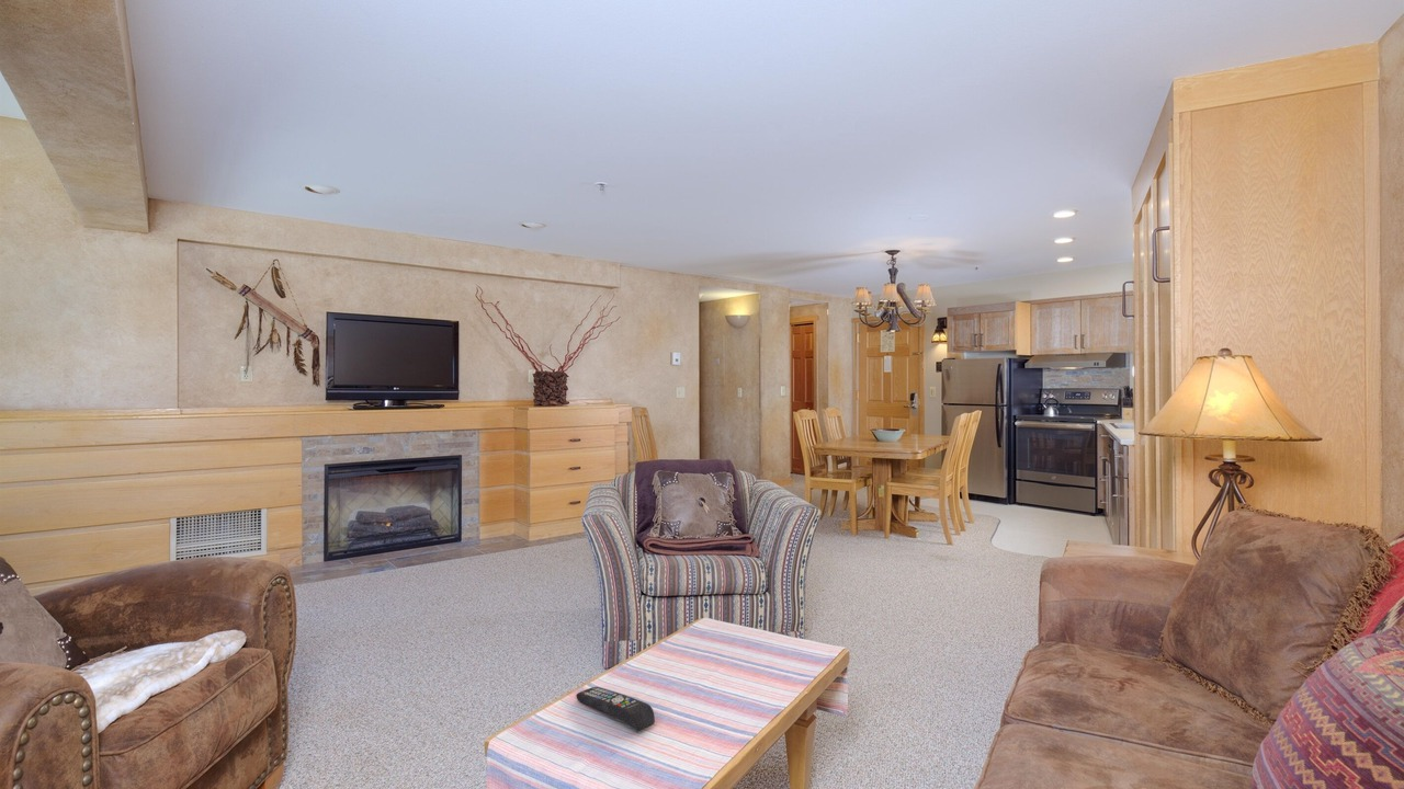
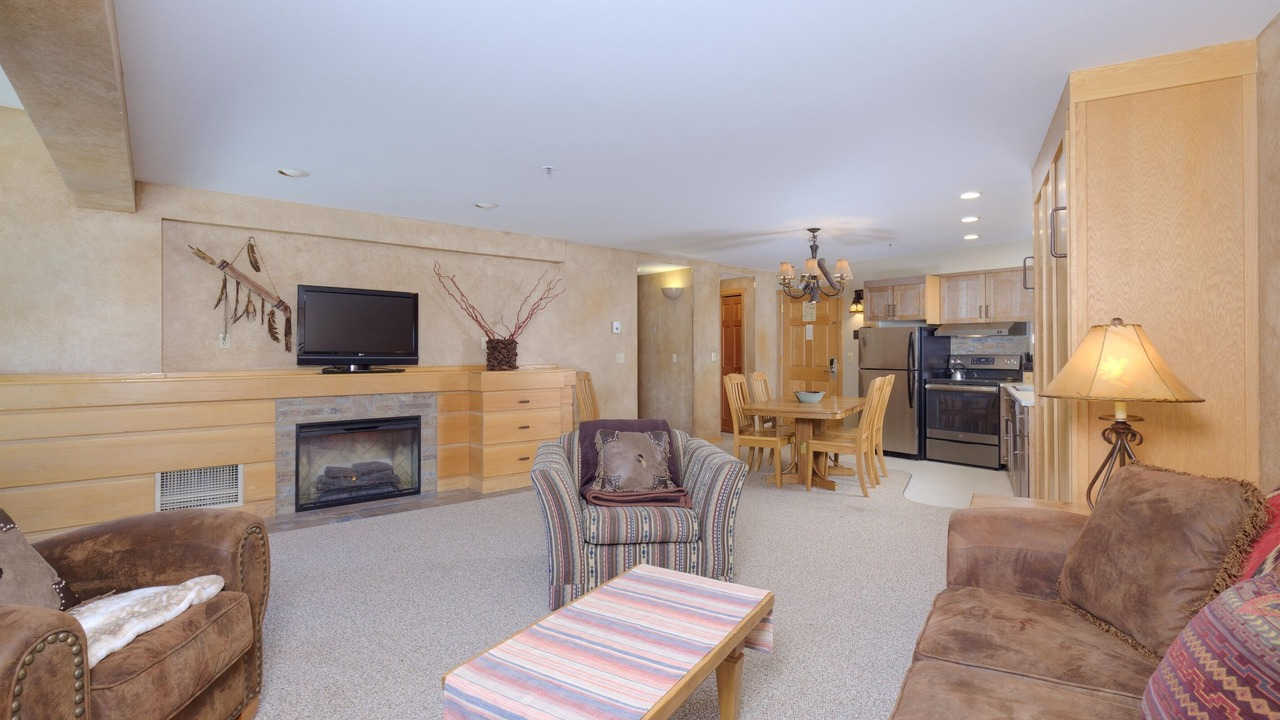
- remote control [575,686,656,732]
